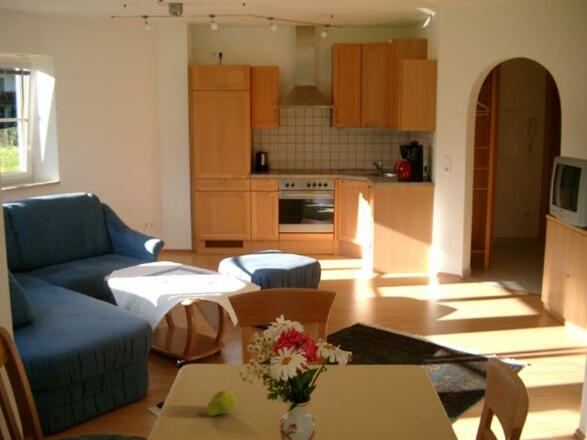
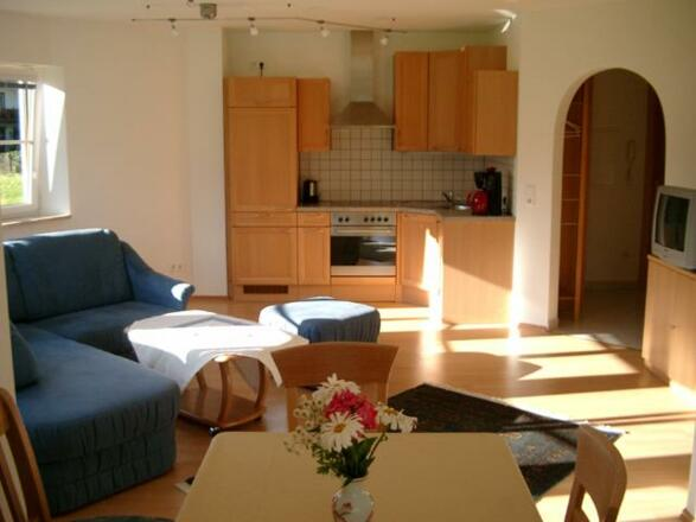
- fruit [198,389,237,417]
